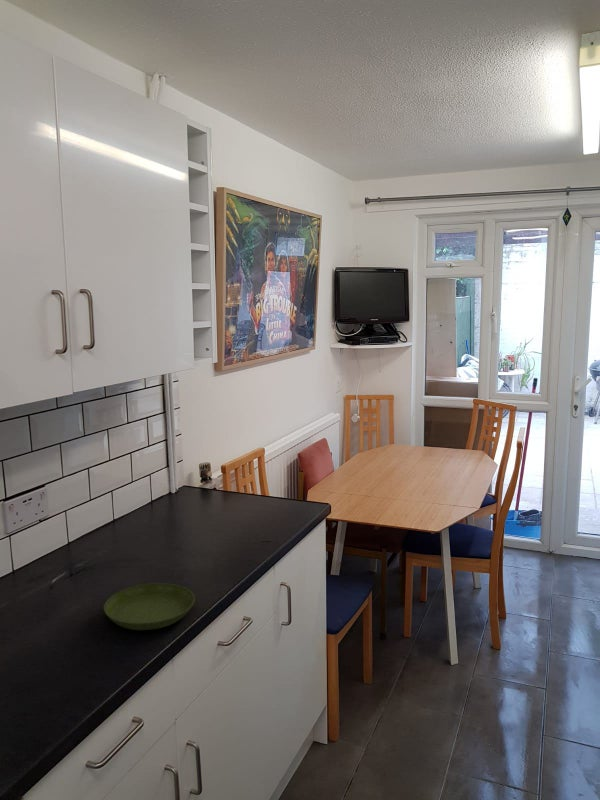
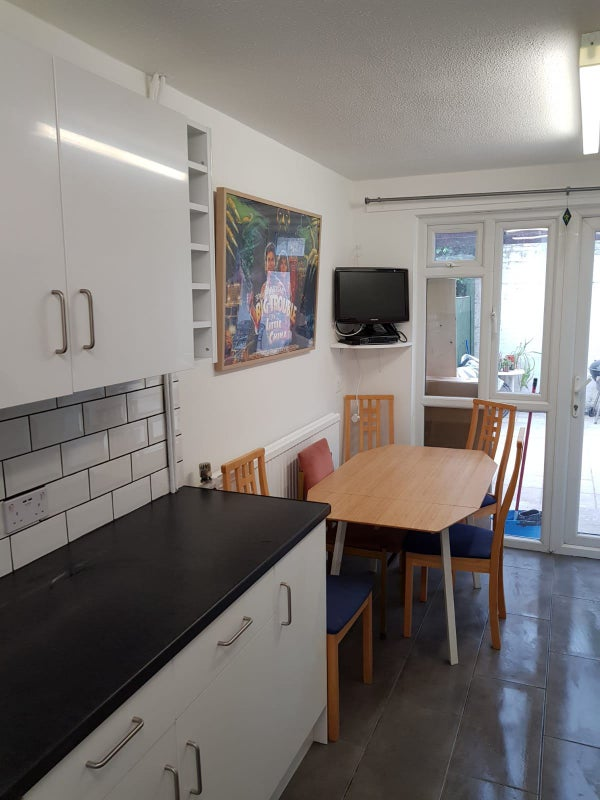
- saucer [103,582,196,631]
